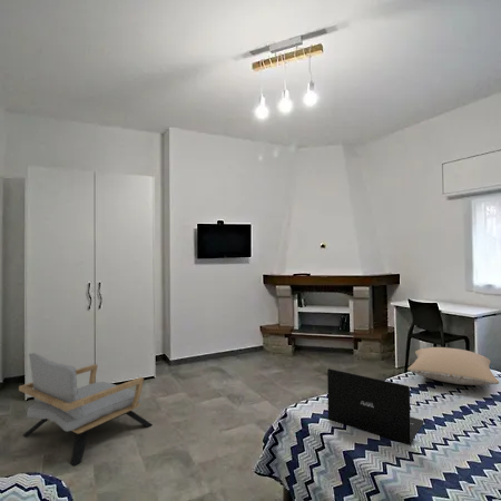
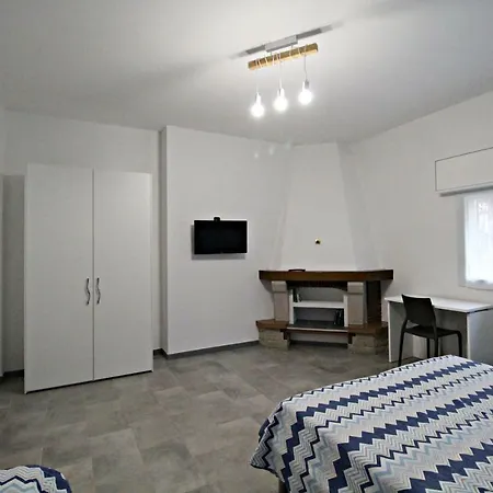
- pillow [406,346,500,386]
- laptop [326,367,425,445]
- armchair [18,352,154,466]
